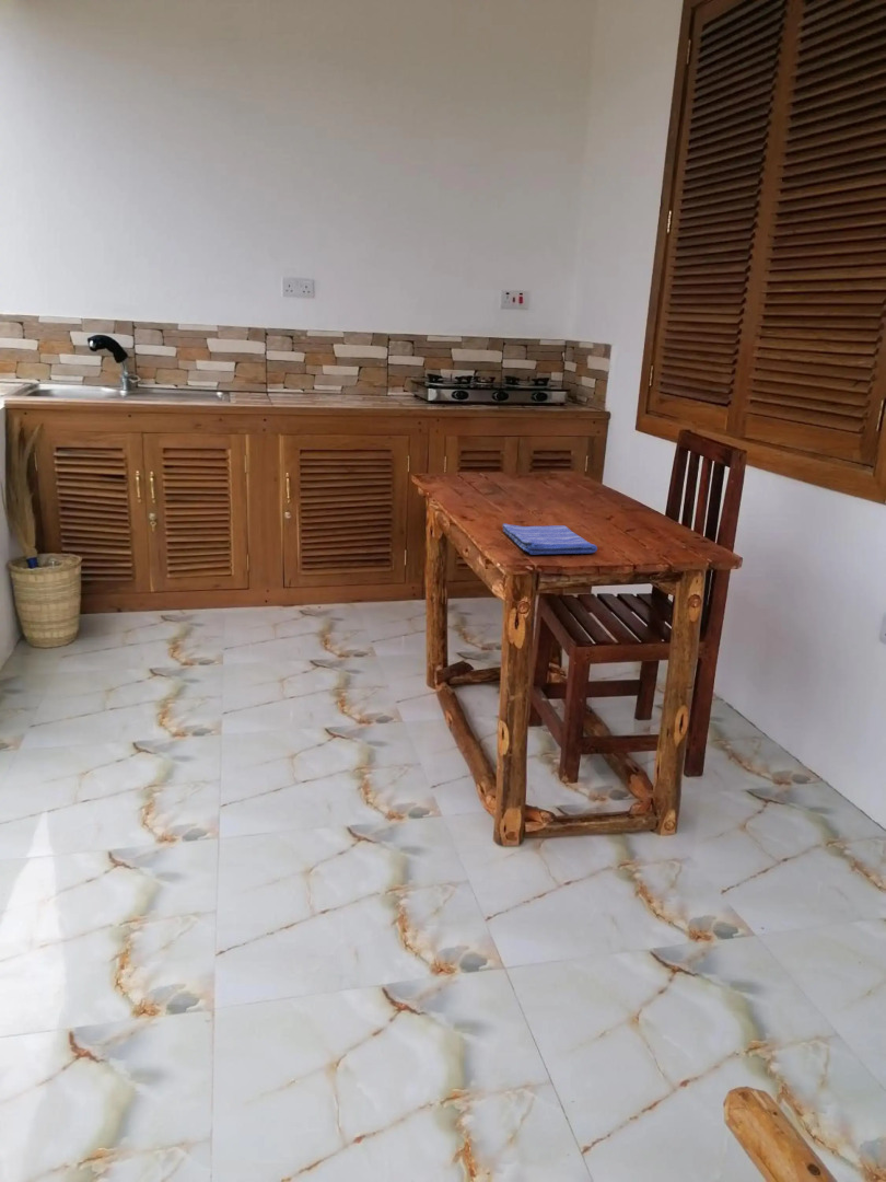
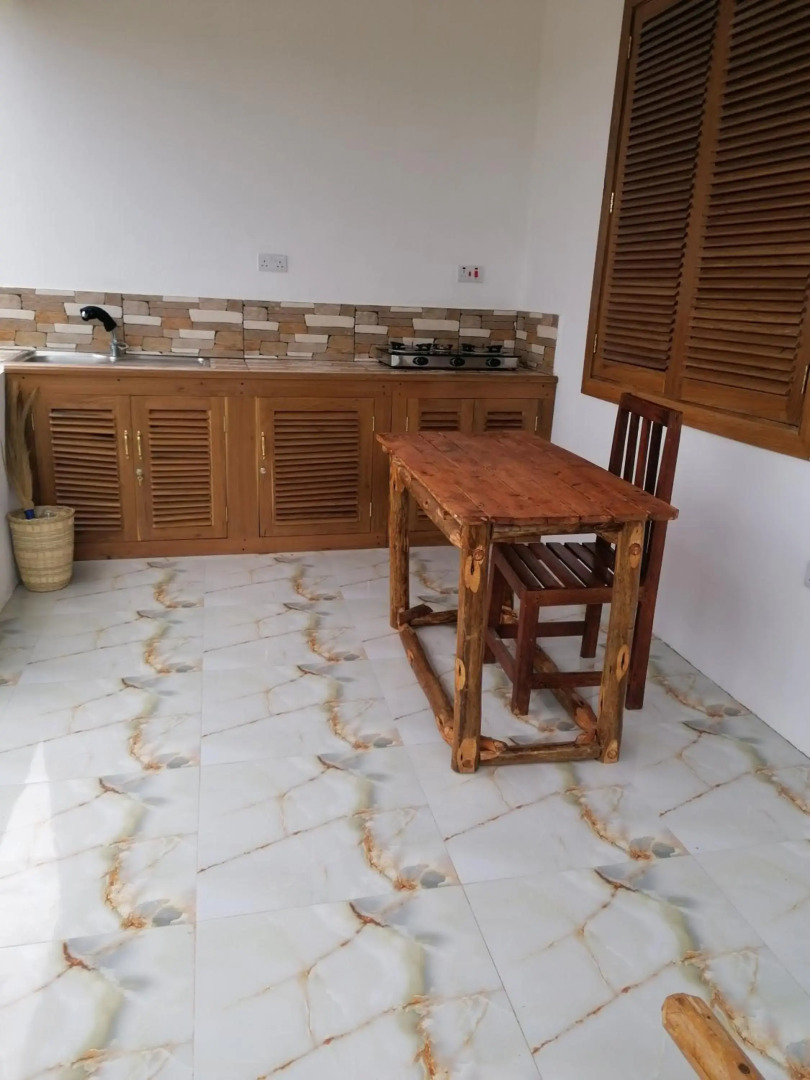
- dish towel [502,523,598,555]
